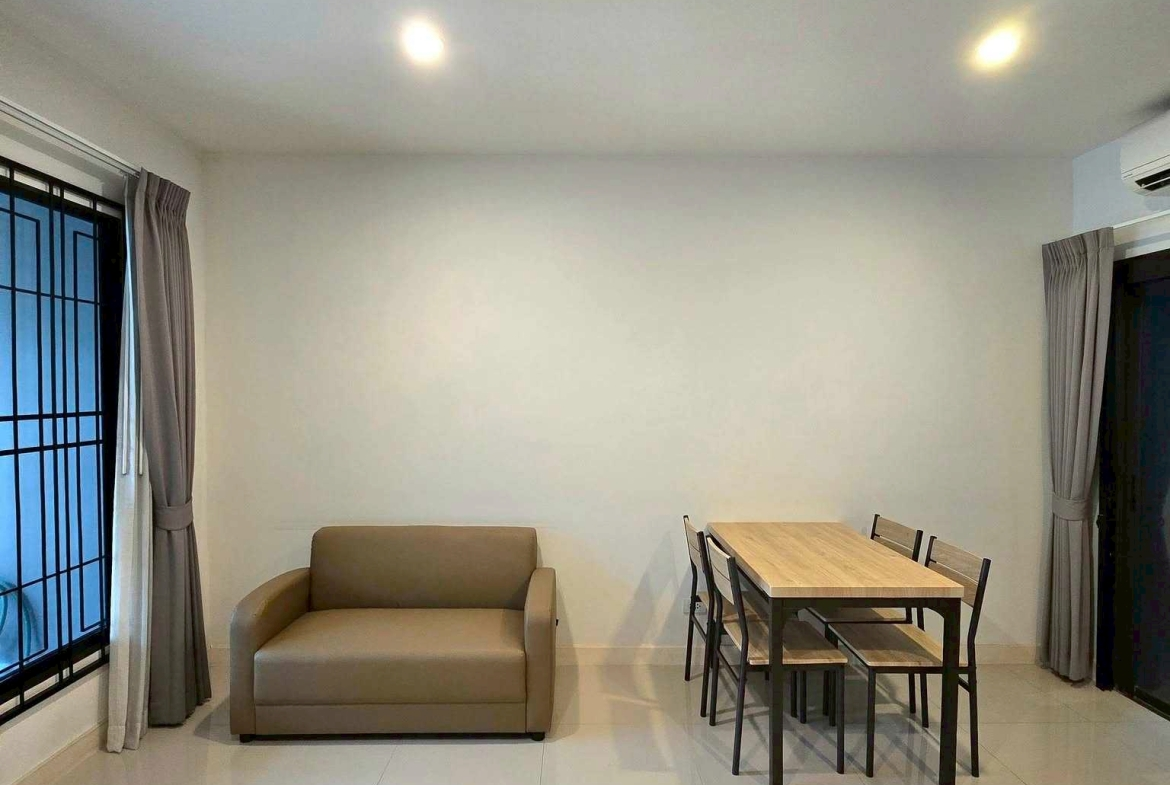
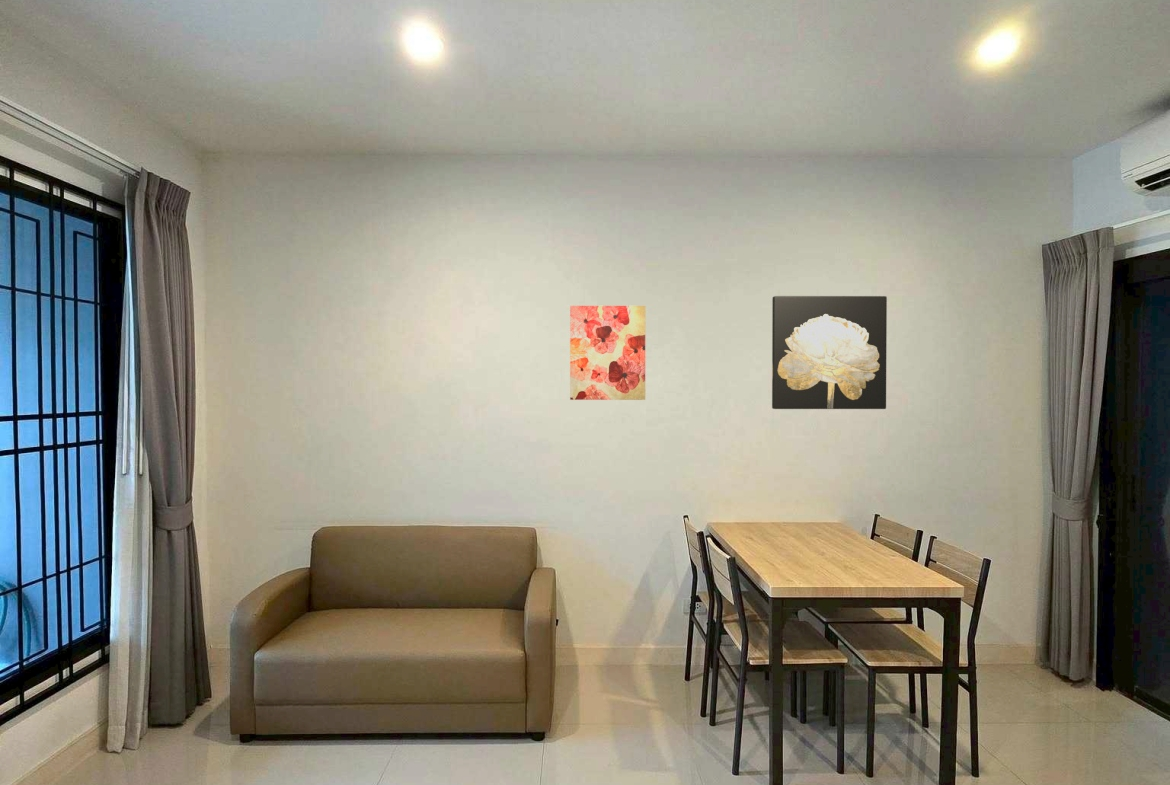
+ wall art [569,305,646,401]
+ wall art [771,295,888,410]
